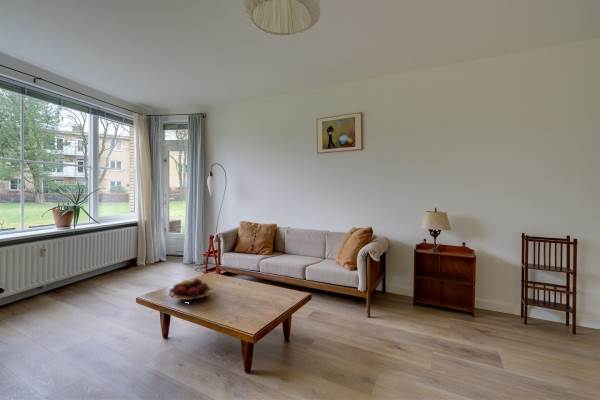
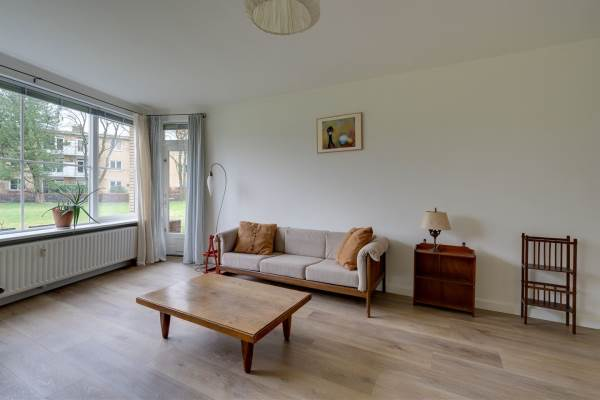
- fruit basket [168,277,213,304]
